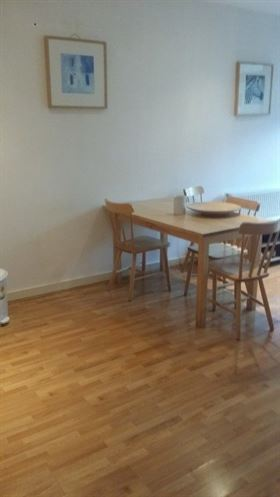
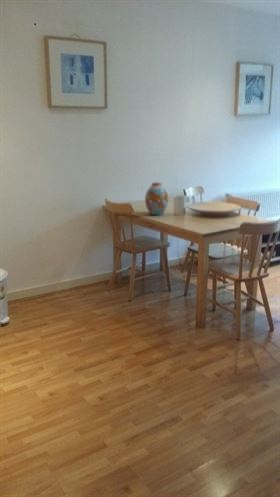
+ vase [144,181,169,216]
